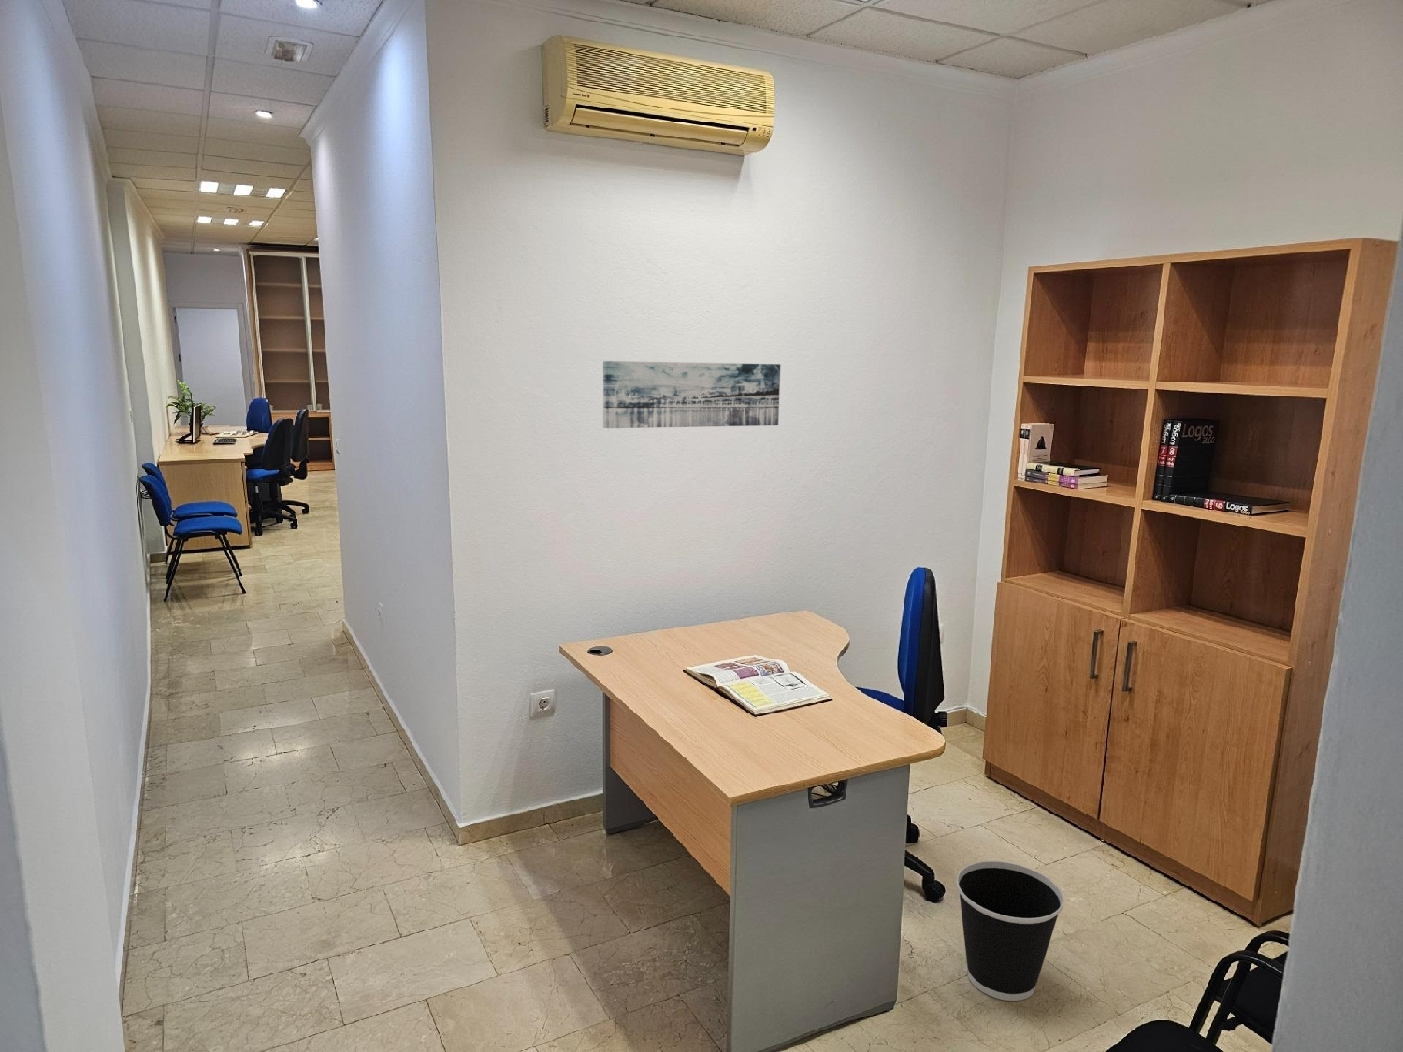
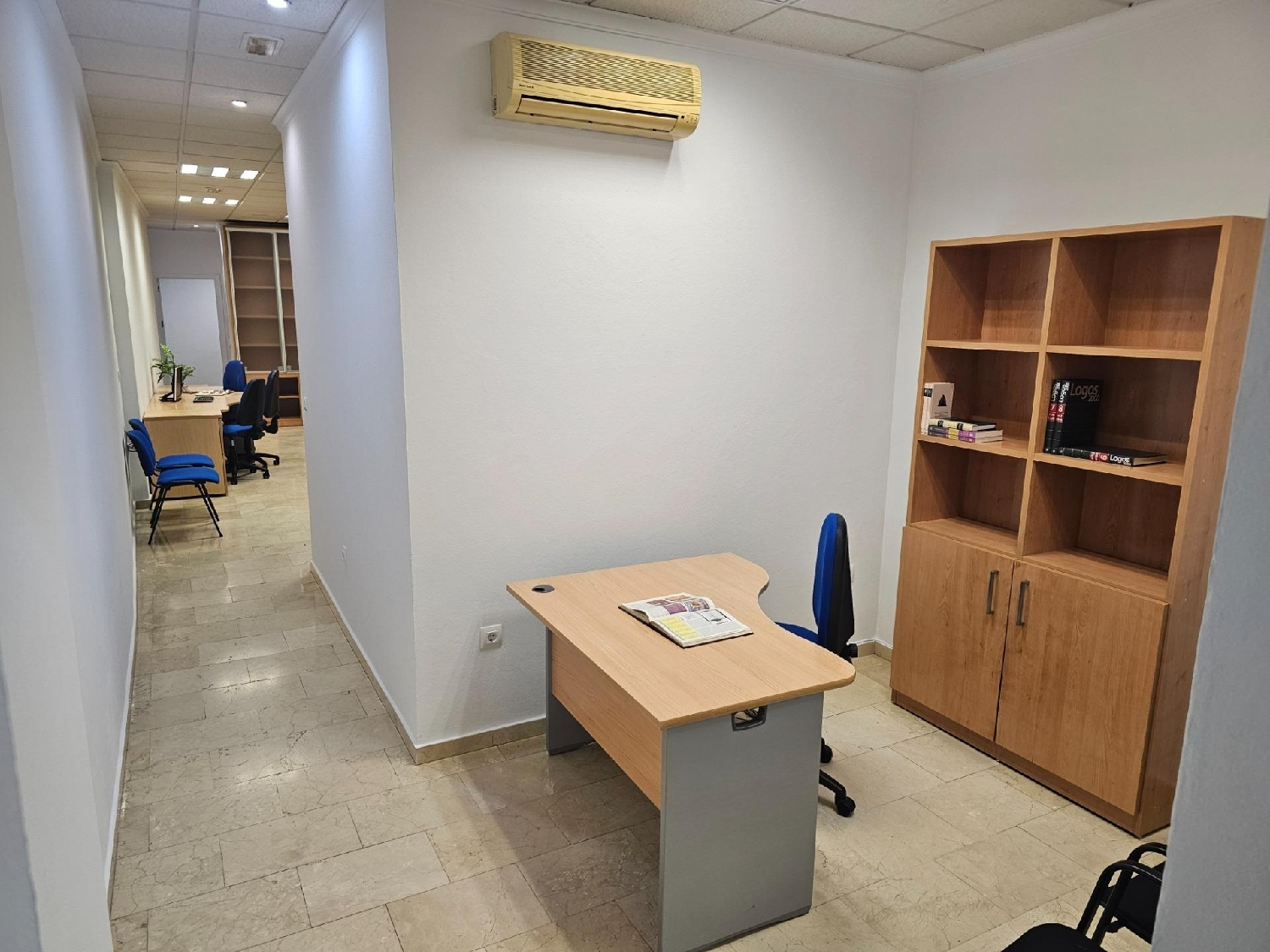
- wall art [602,360,781,429]
- wastebasket [954,861,1065,1001]
